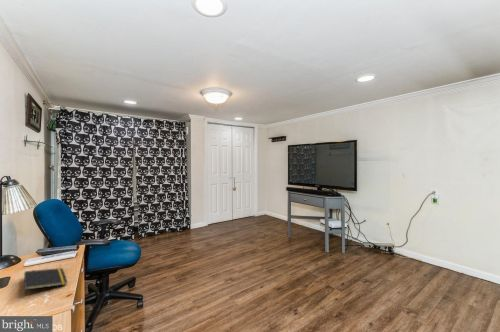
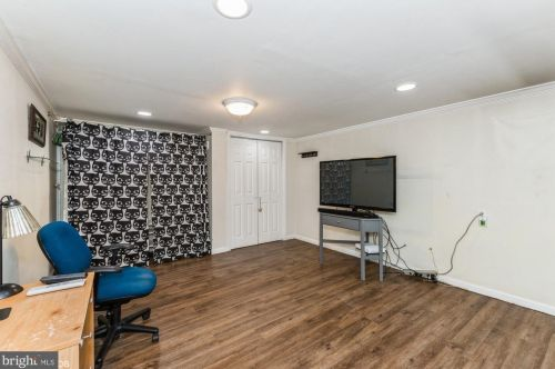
- notepad [23,267,68,298]
